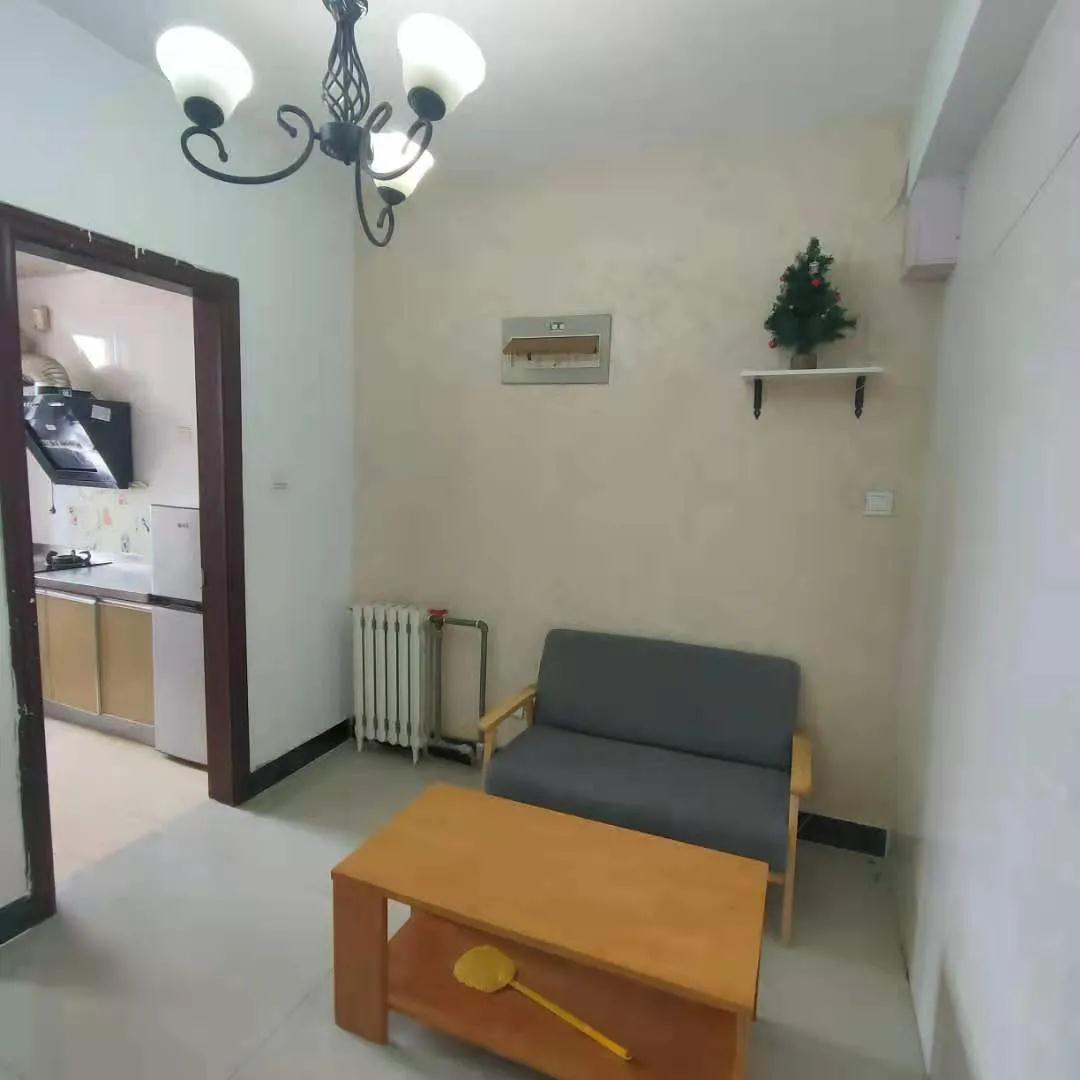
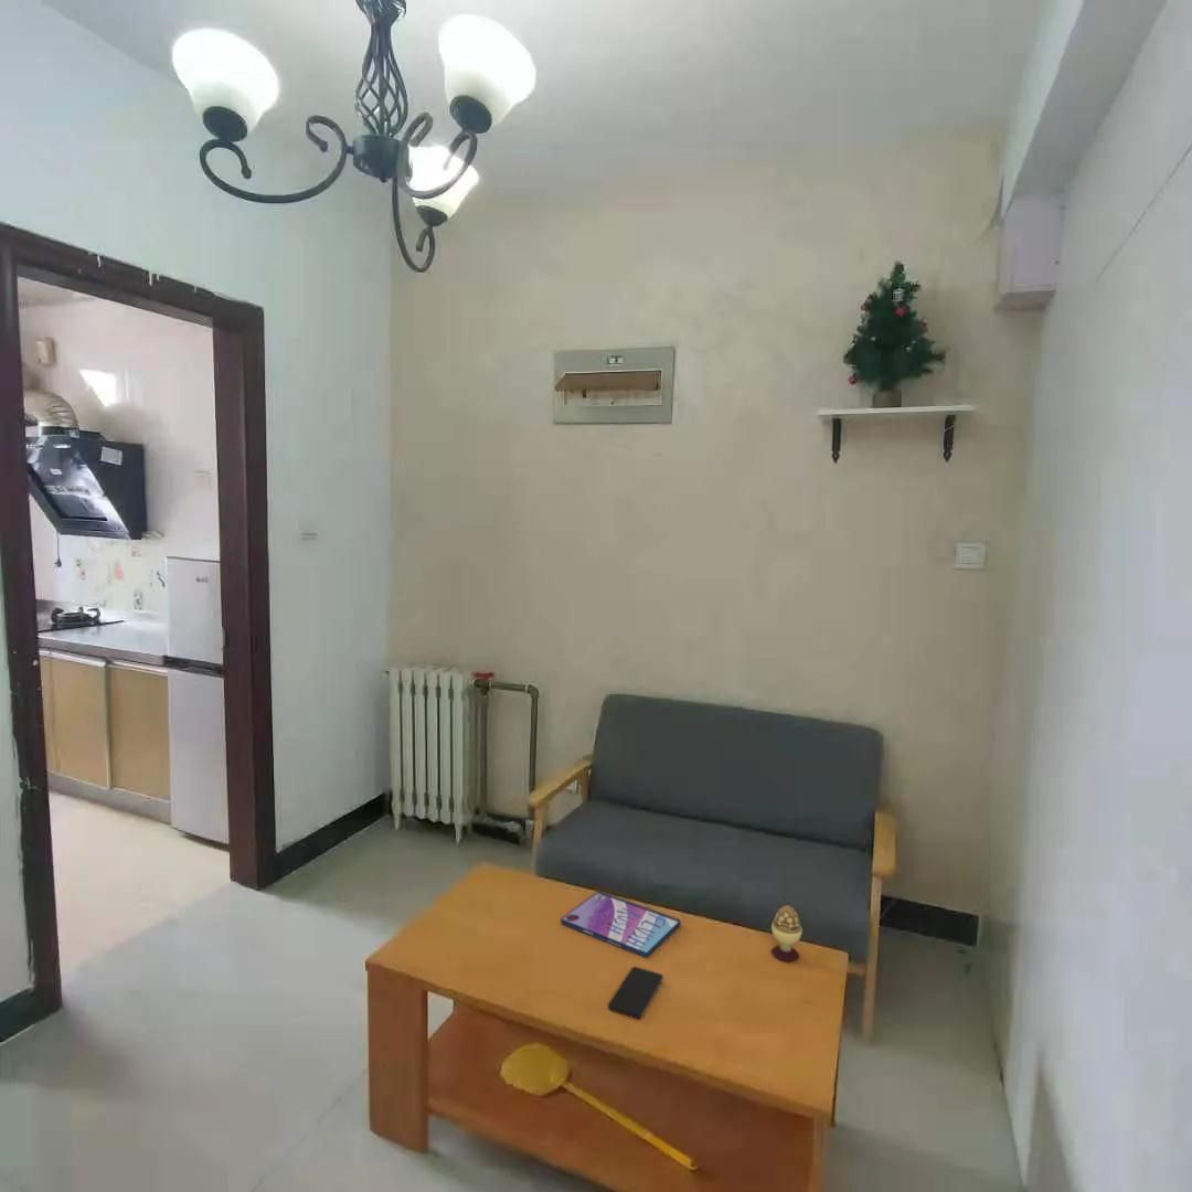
+ smartphone [607,966,664,1020]
+ decorative egg [770,904,803,962]
+ video game case [560,890,682,959]
